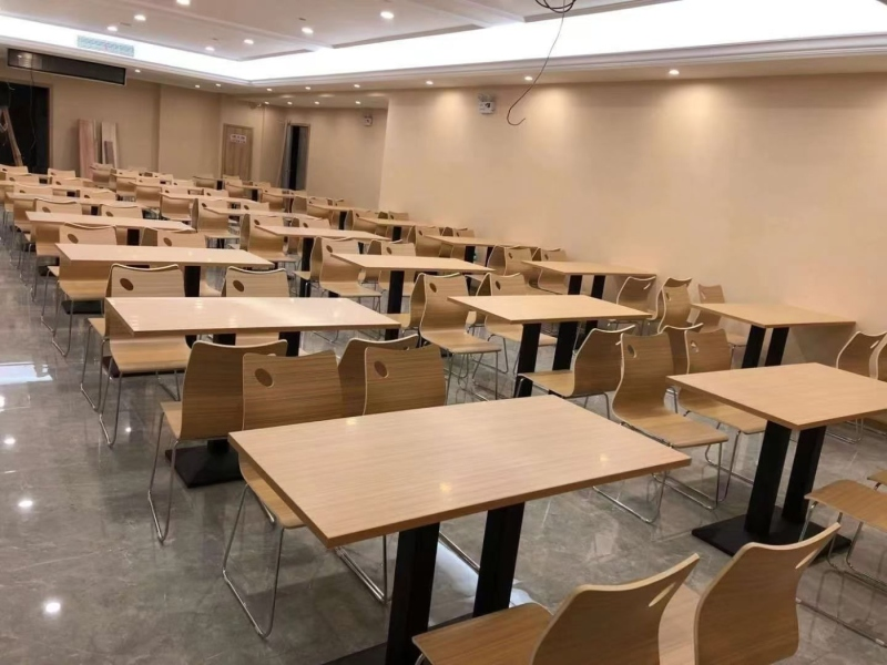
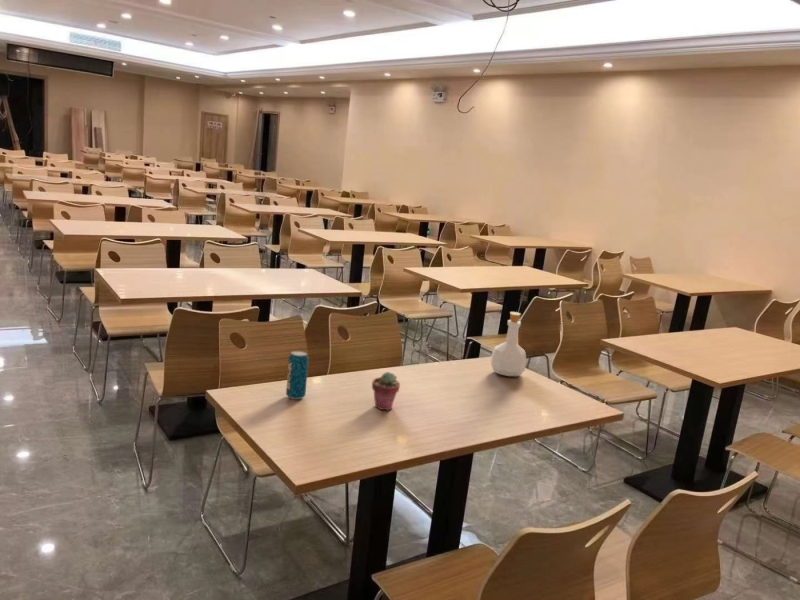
+ potted succulent [371,371,401,411]
+ bottle [490,311,527,377]
+ beverage can [285,350,309,400]
